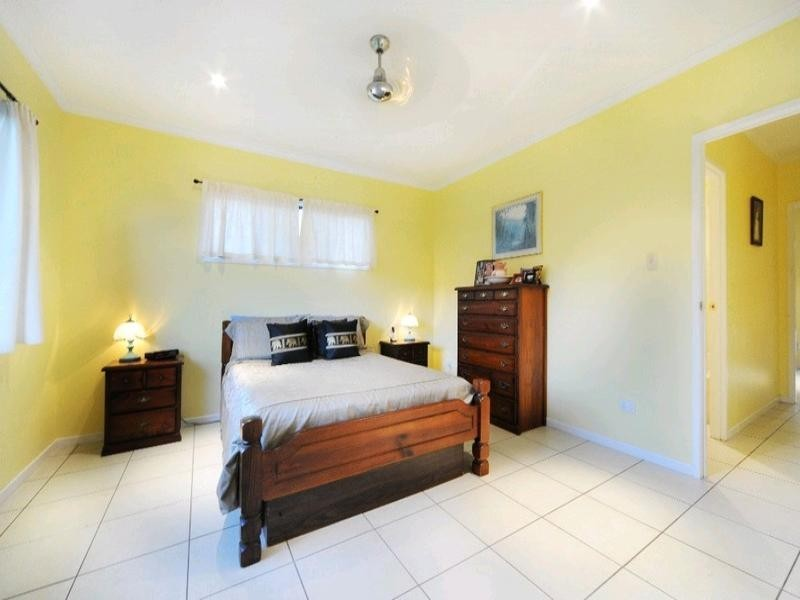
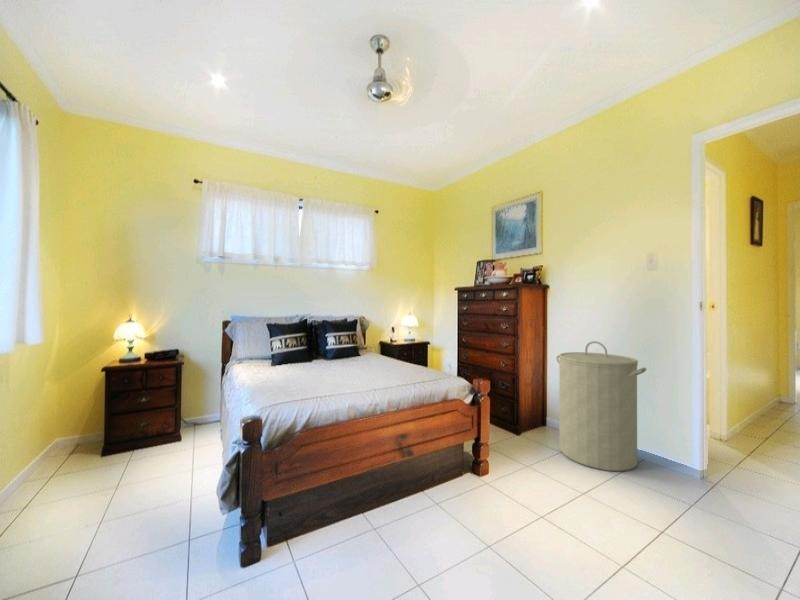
+ laundry hamper [555,340,648,472]
